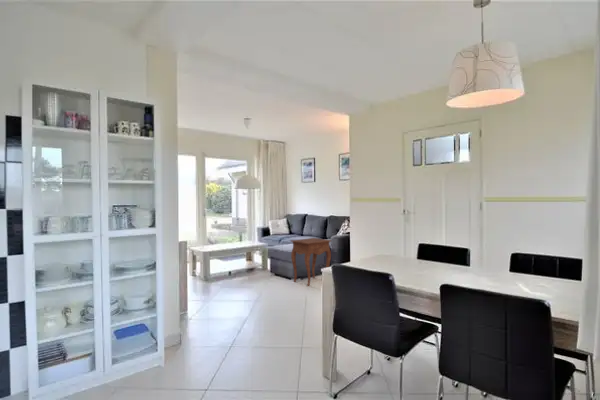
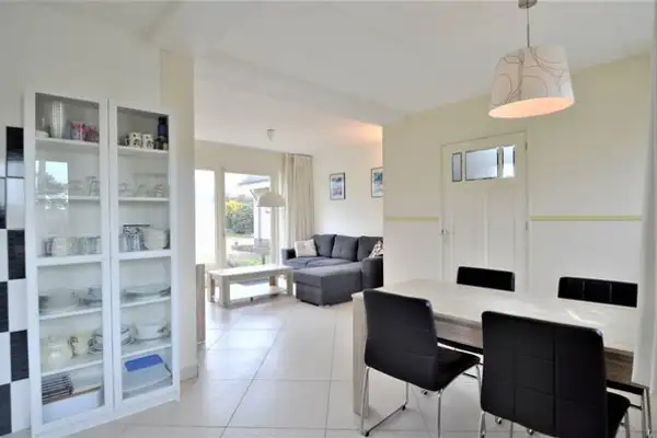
- side table [290,237,333,287]
